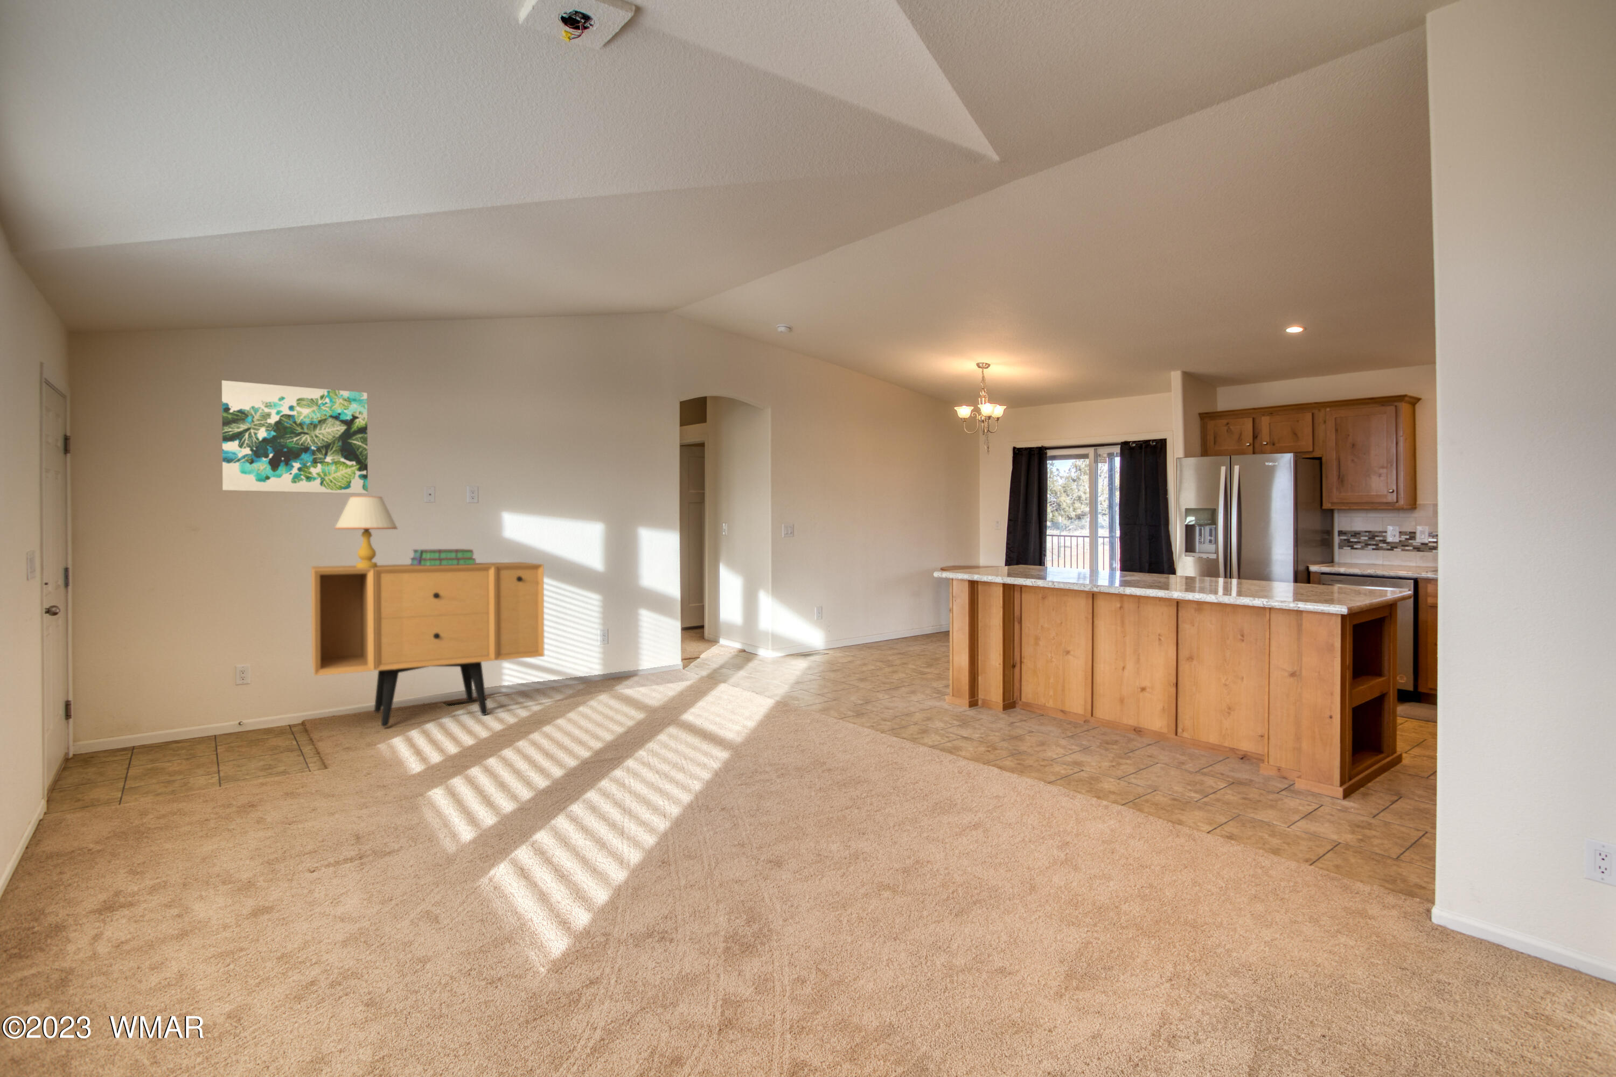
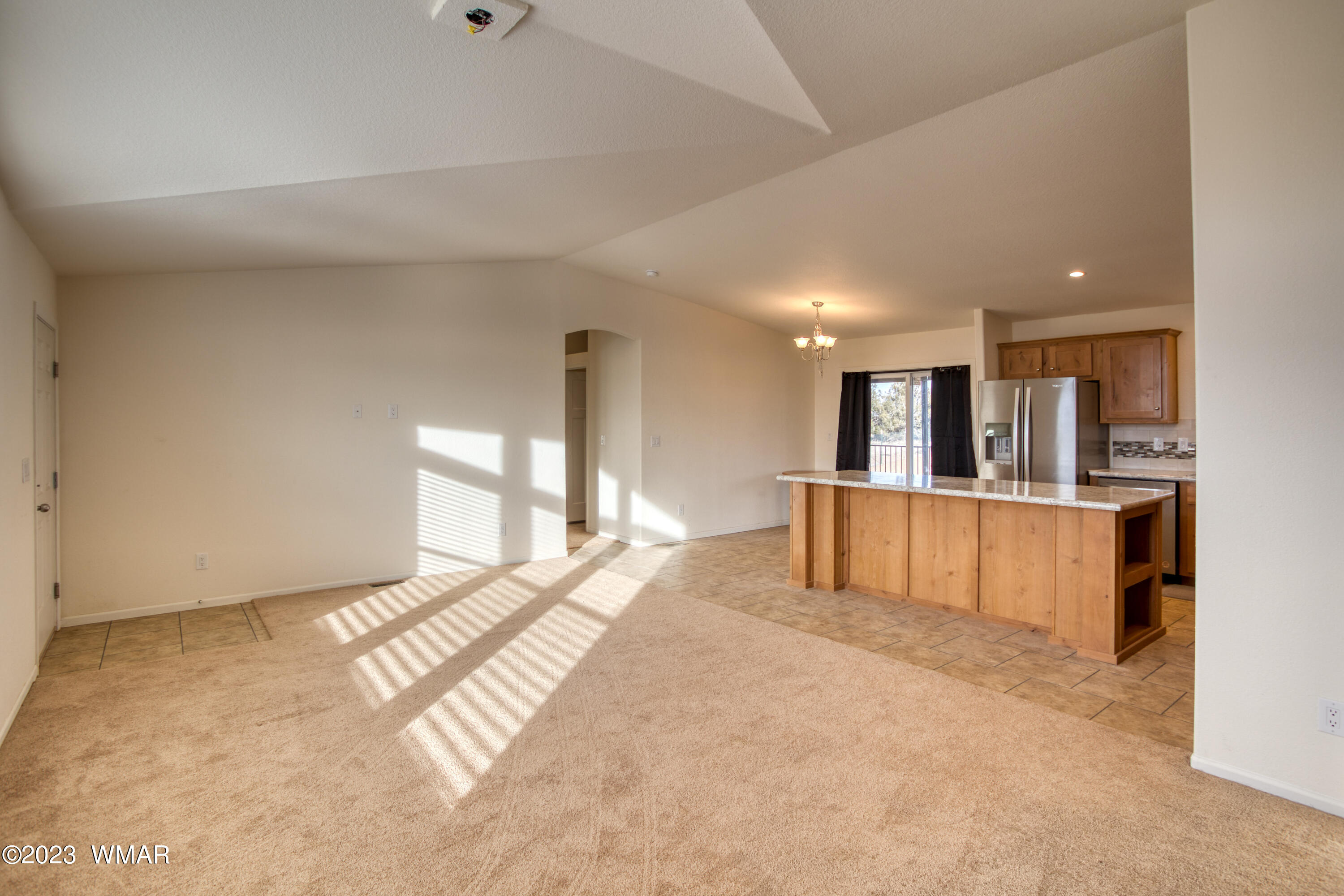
- wall art [221,380,368,494]
- sideboard [310,561,545,727]
- stack of books [409,548,476,566]
- table lamp [334,495,398,569]
